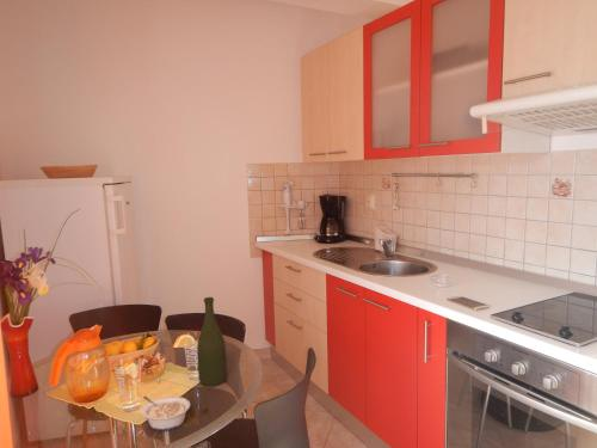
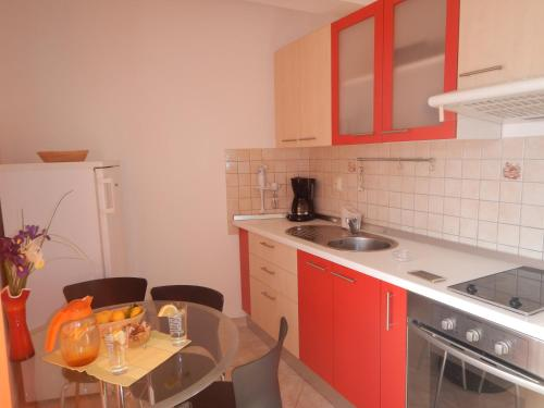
- legume [141,394,191,431]
- bottle [196,296,228,387]
